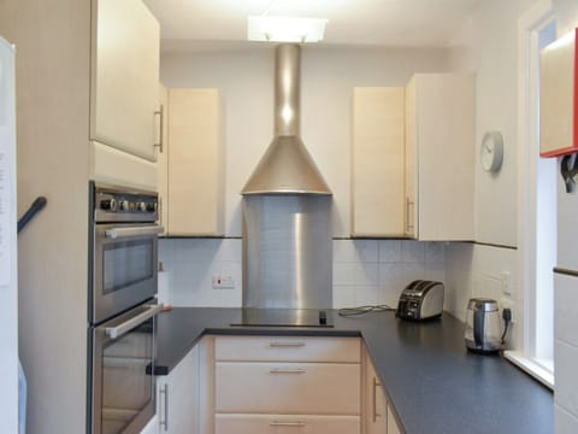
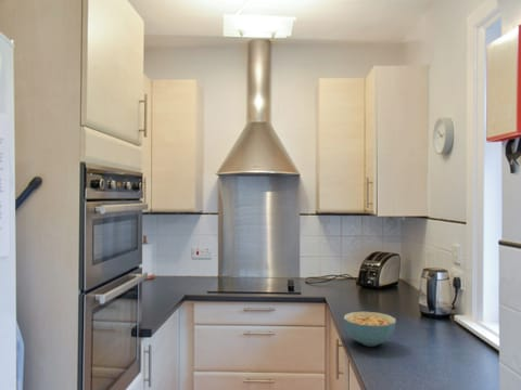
+ cereal bowl [343,311,397,348]
